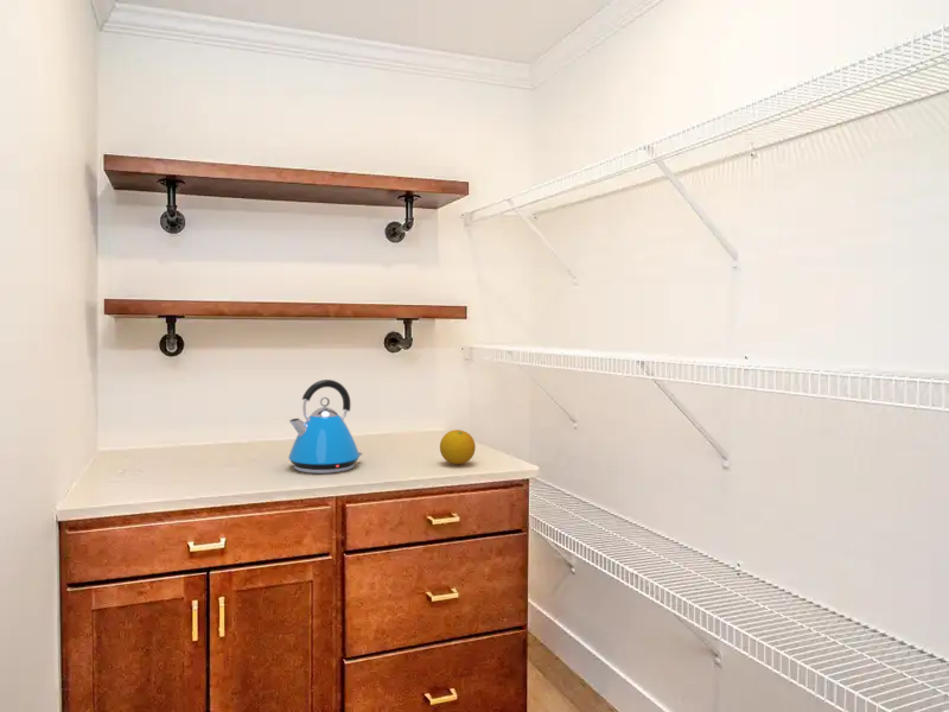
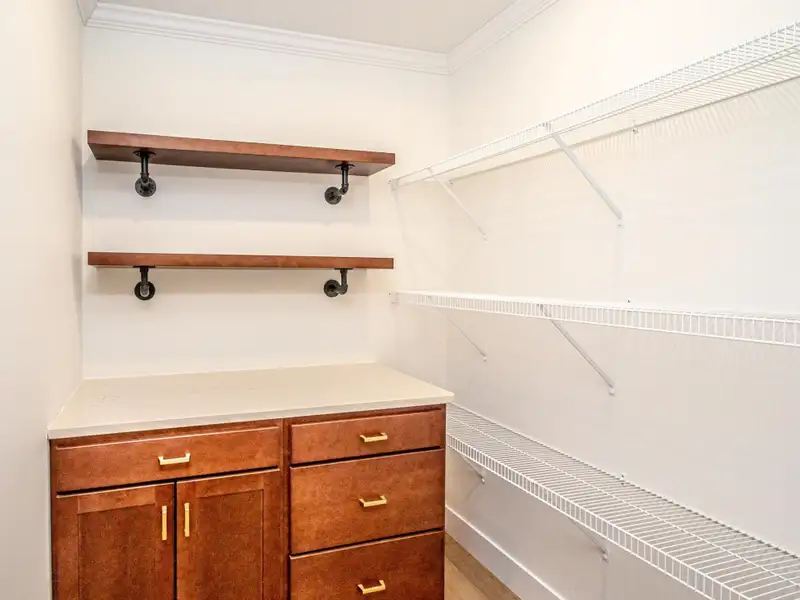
- fruit [439,428,477,465]
- kettle [287,379,363,475]
